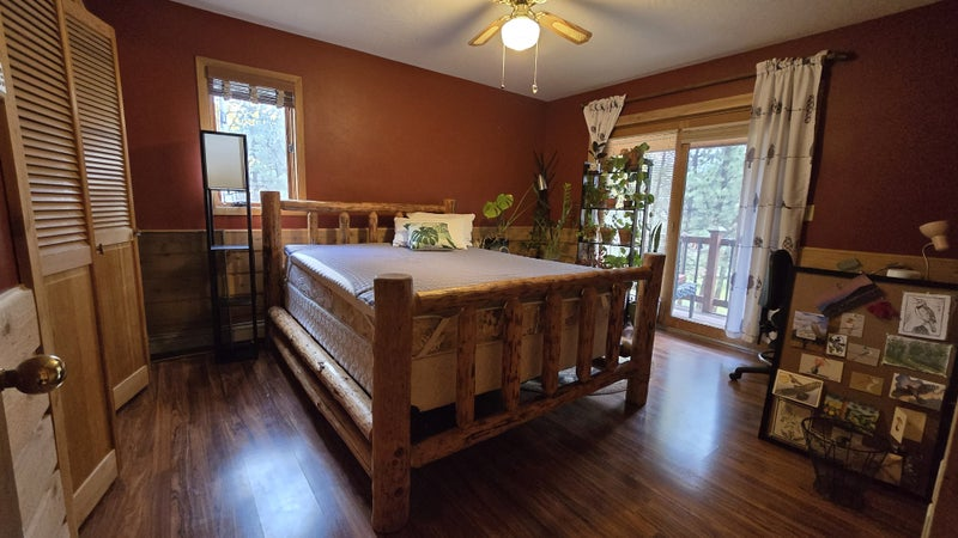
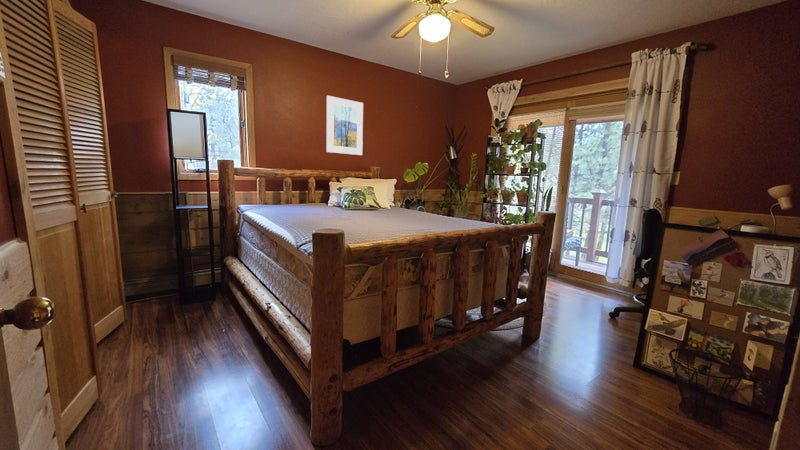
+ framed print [326,95,364,156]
